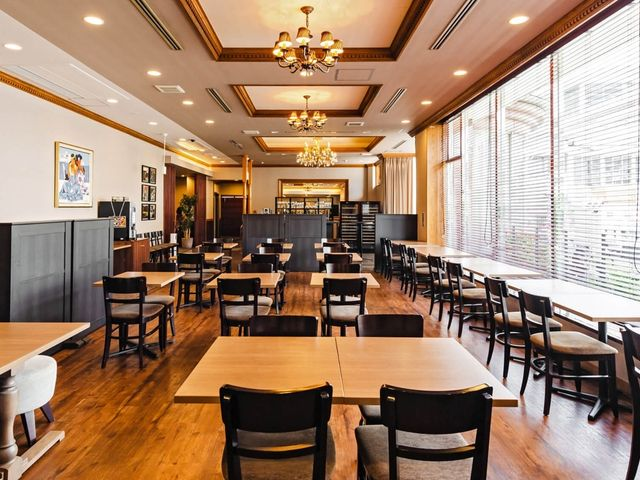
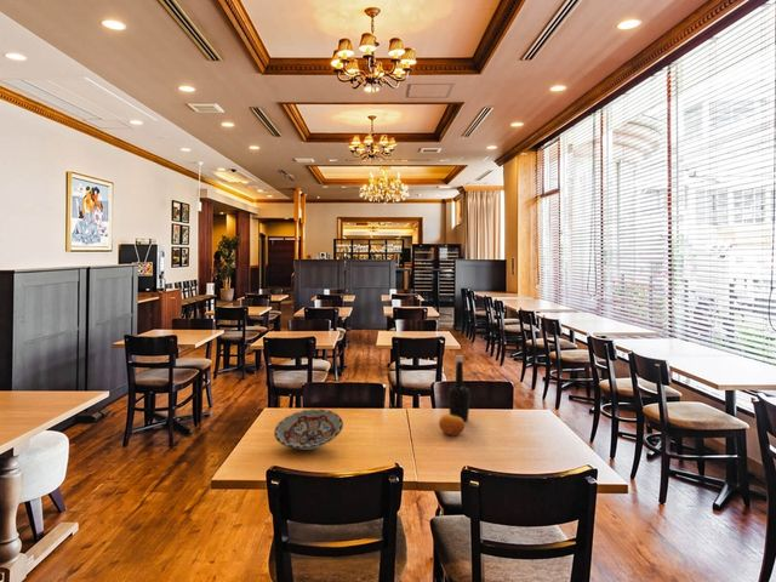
+ bottle [447,354,472,422]
+ fruit [438,413,466,436]
+ bowl [273,409,344,451]
